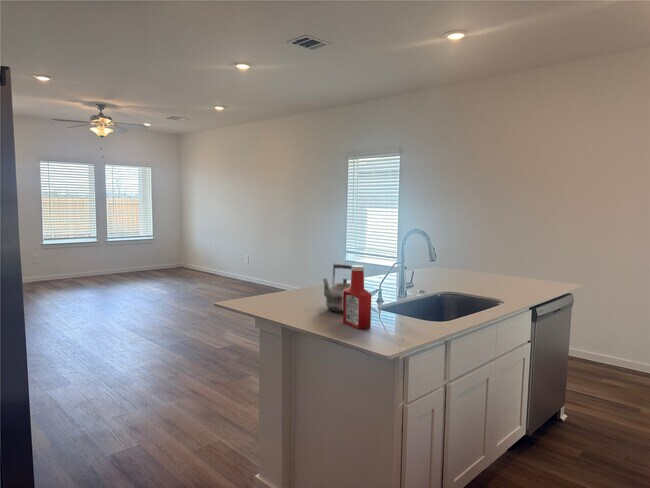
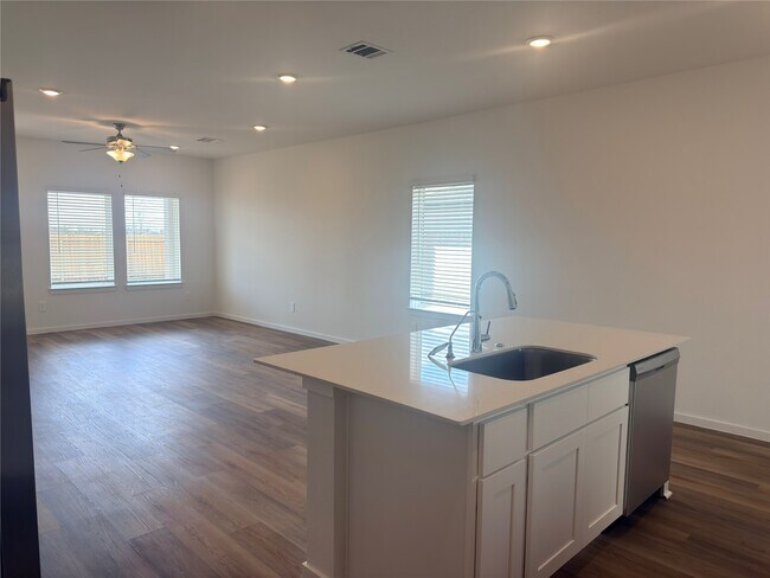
- soap bottle [342,264,372,330]
- kettle [321,262,353,313]
